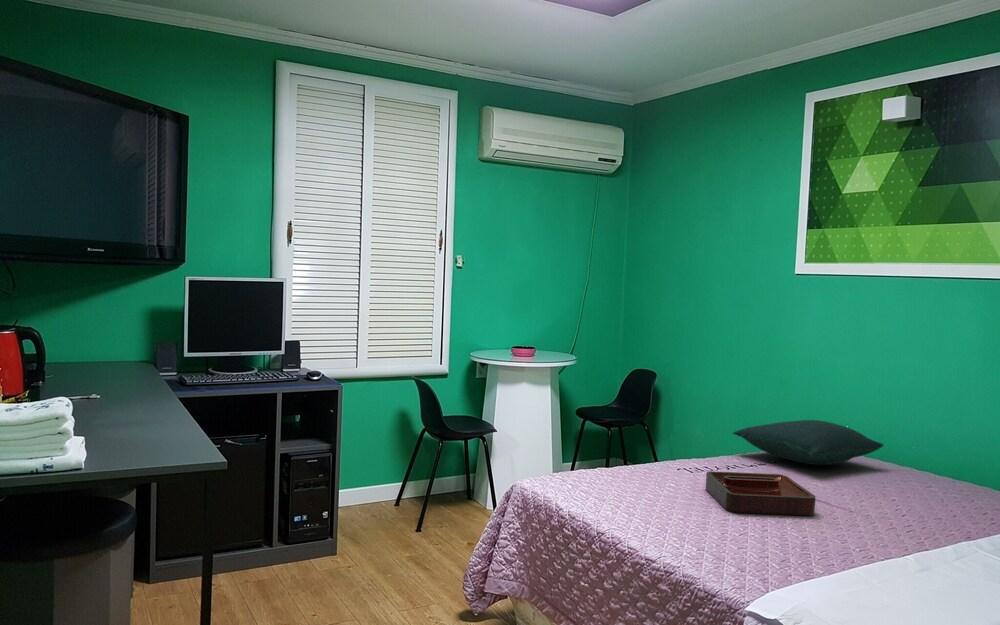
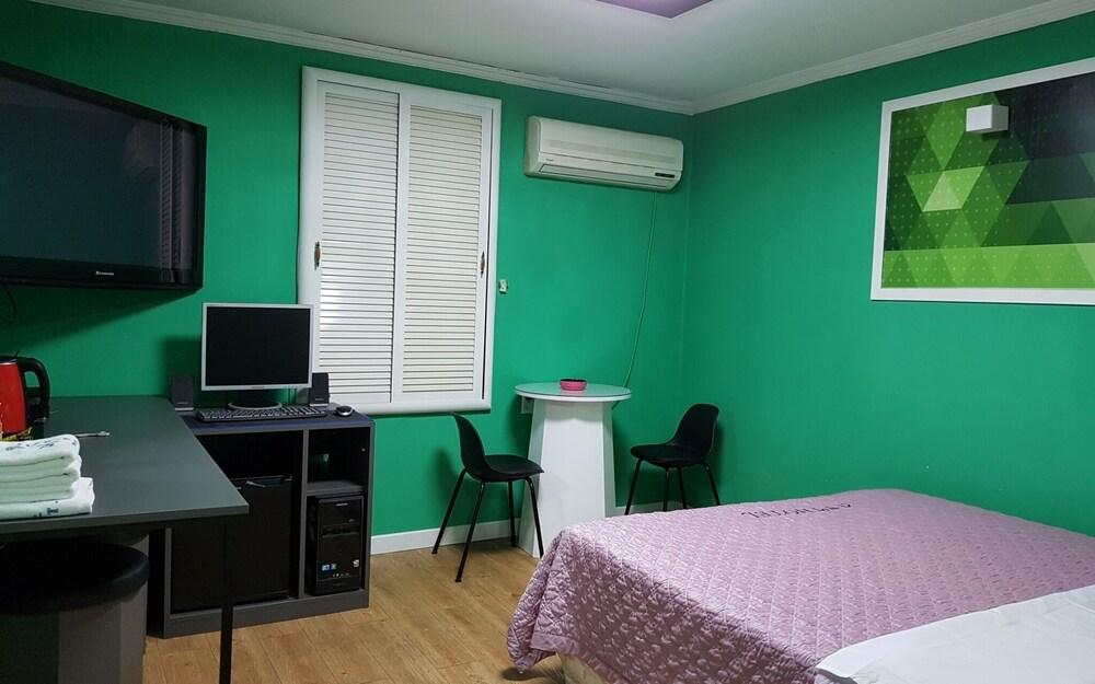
- pillow [732,419,885,466]
- decorative tray [705,470,816,517]
